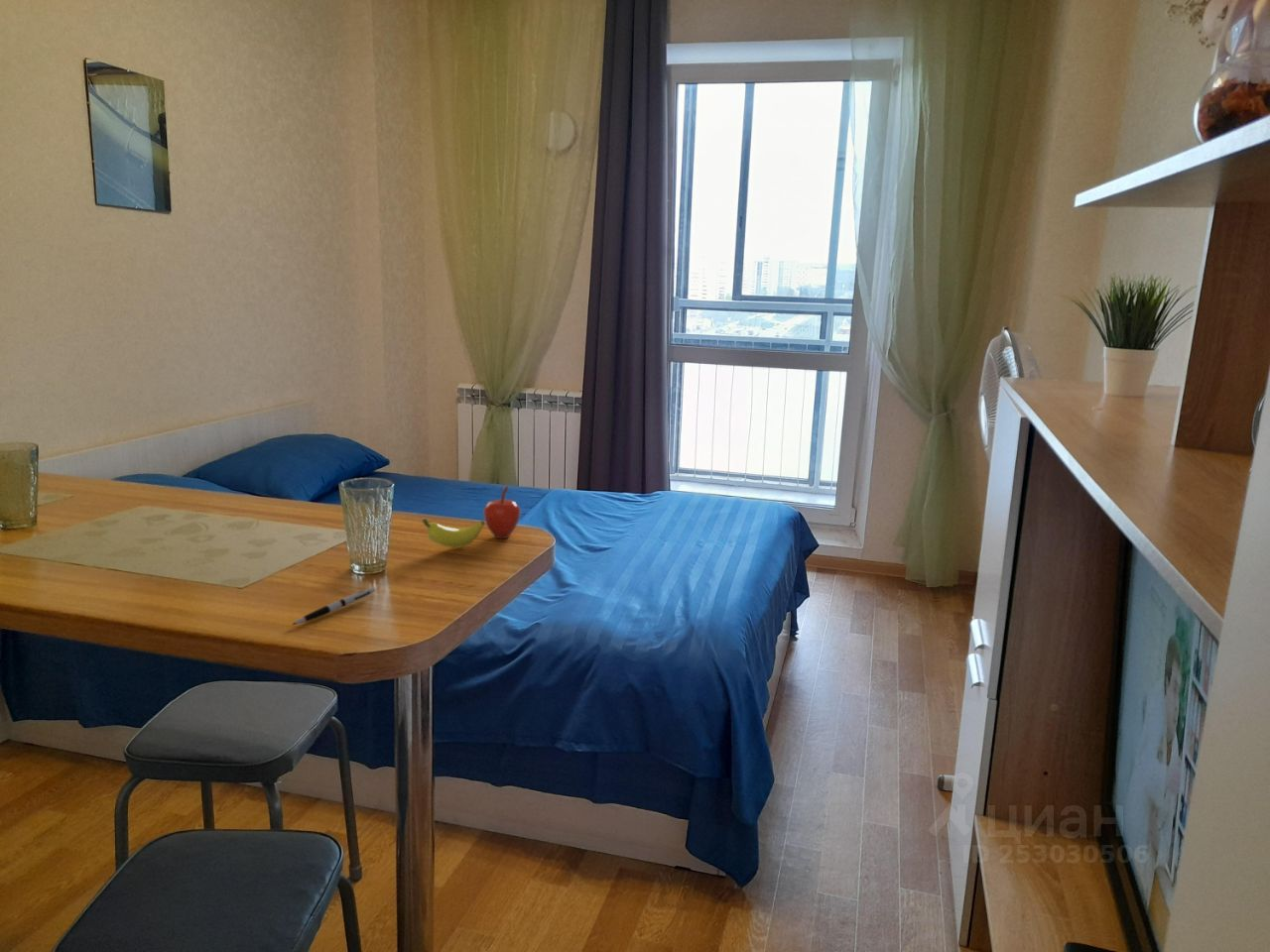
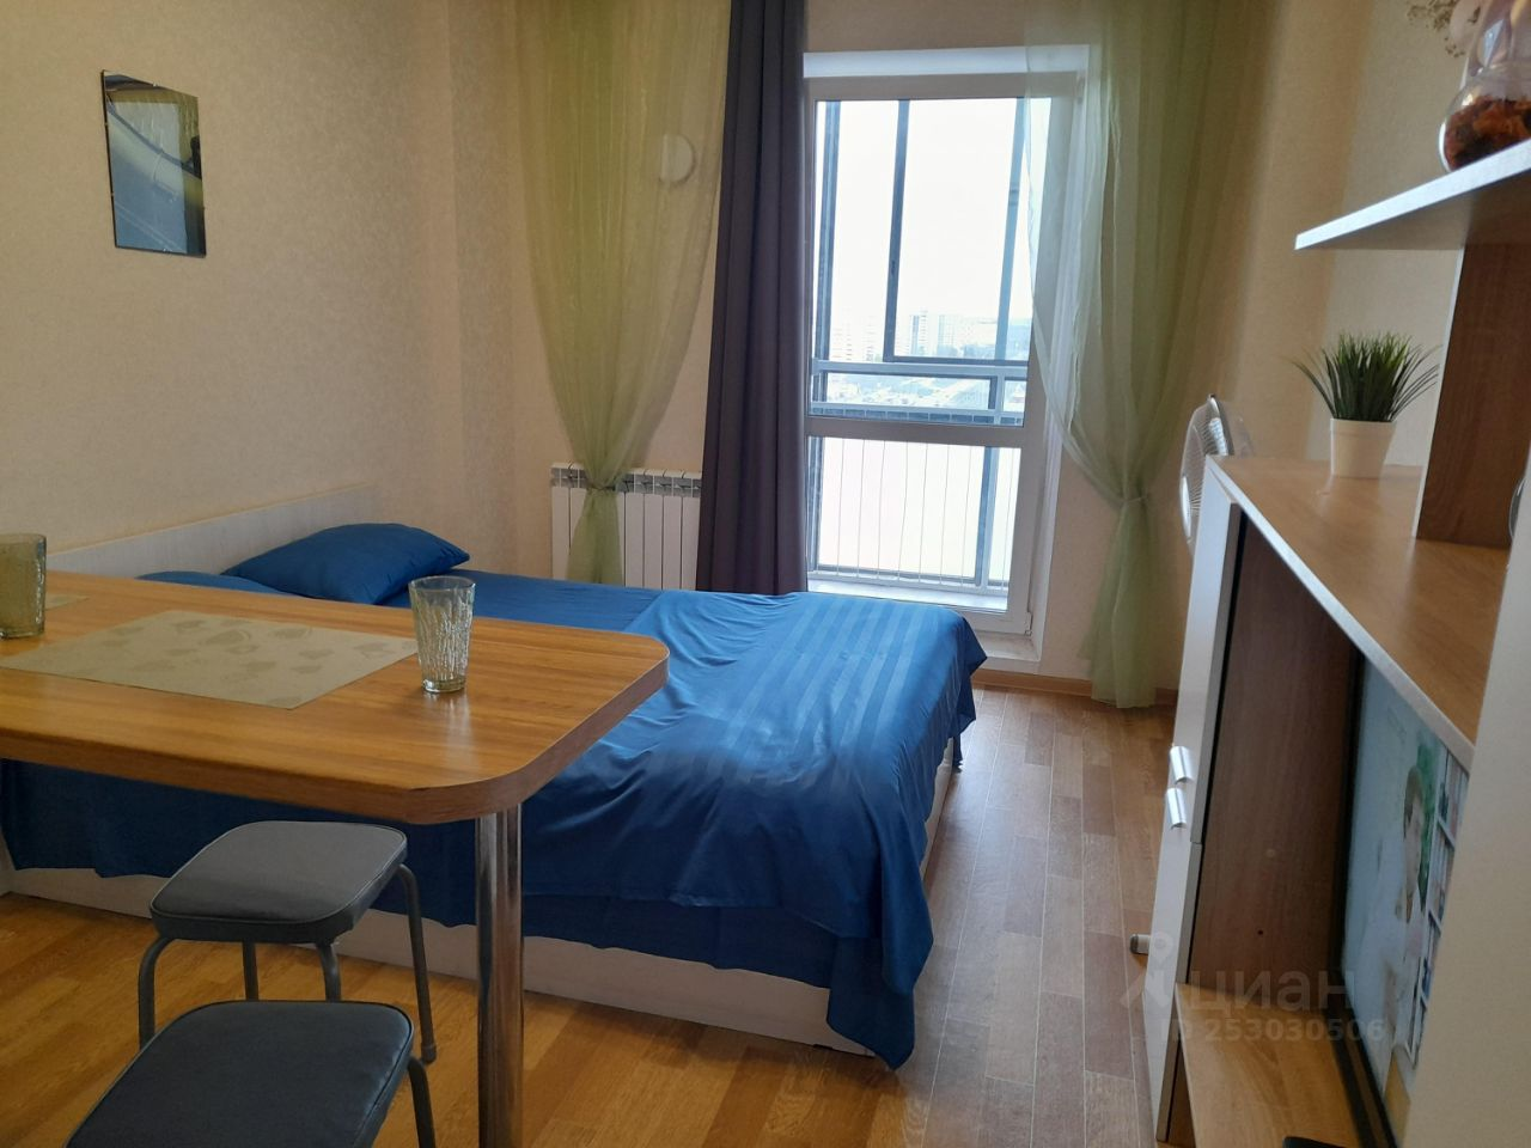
- pen [291,586,376,626]
- fruit [422,485,522,548]
